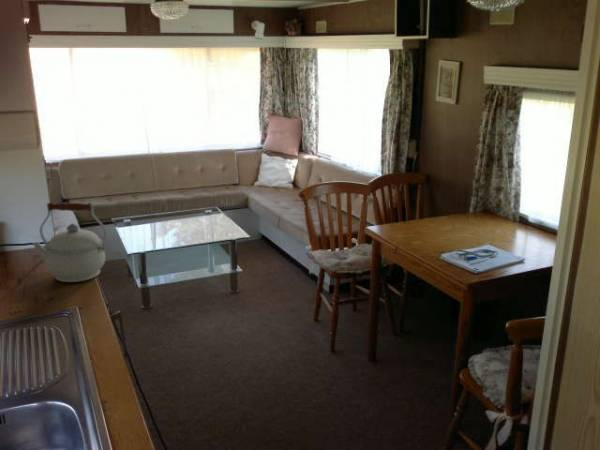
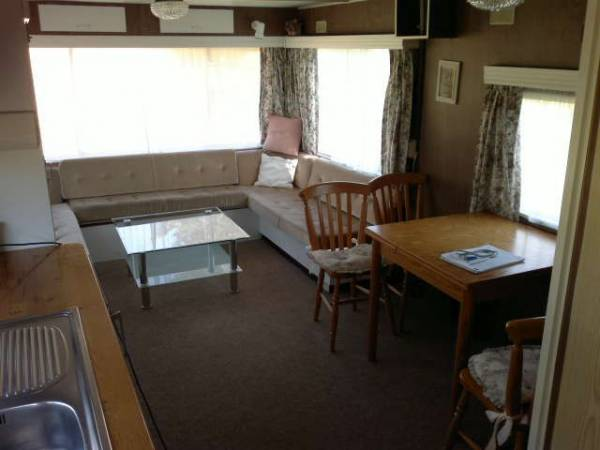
- kettle [32,201,108,283]
